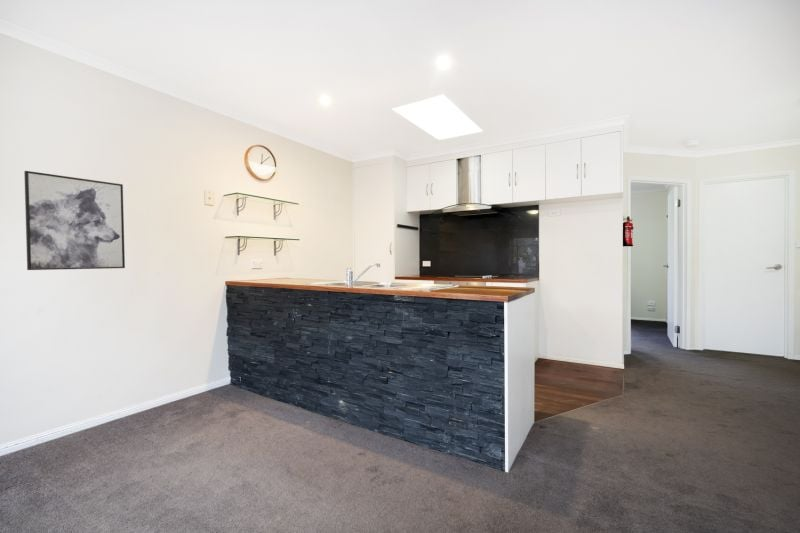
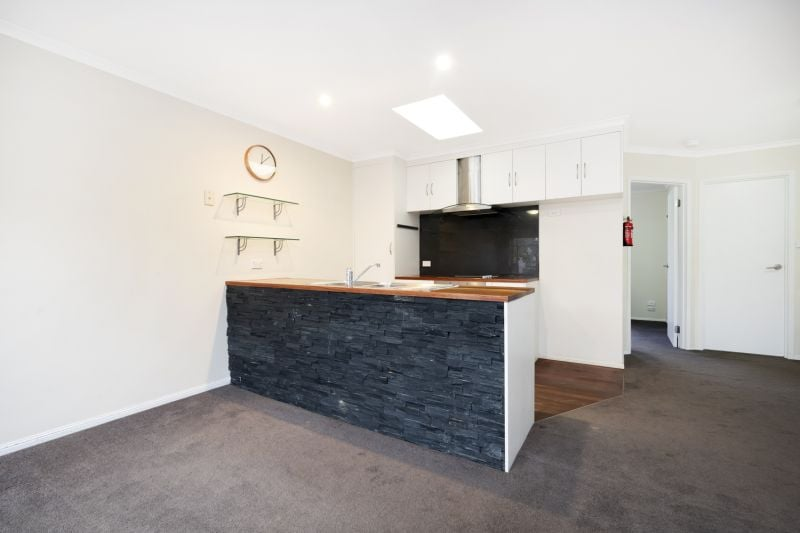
- wall art [23,170,126,271]
